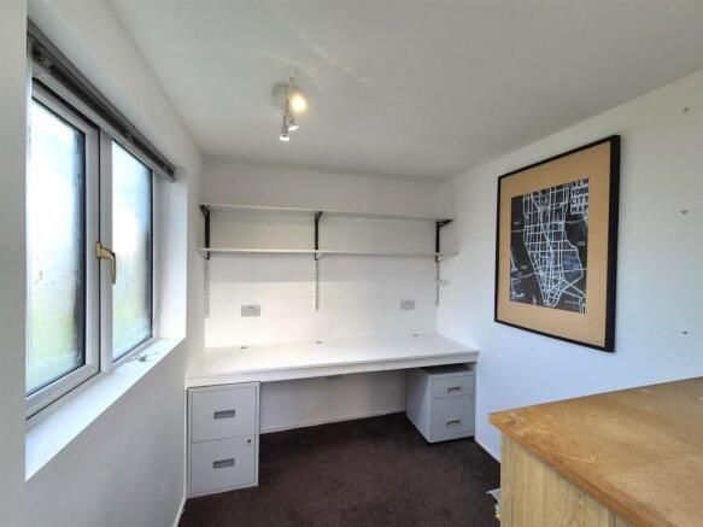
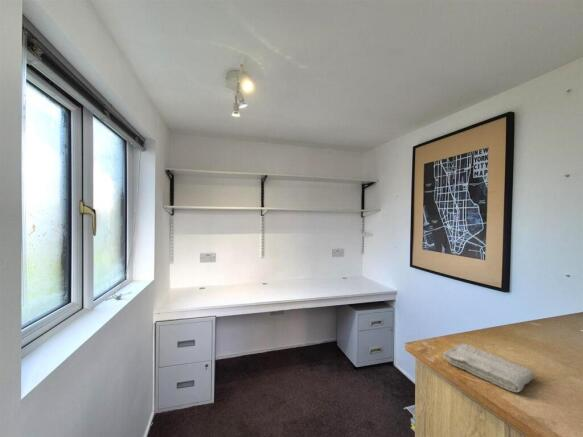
+ washcloth [442,343,535,393]
